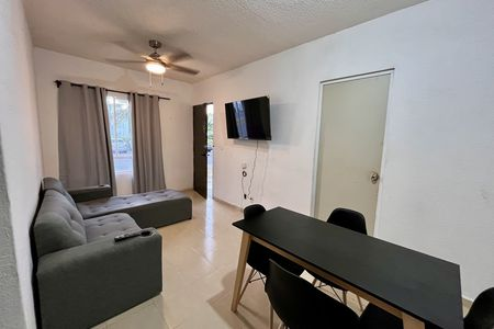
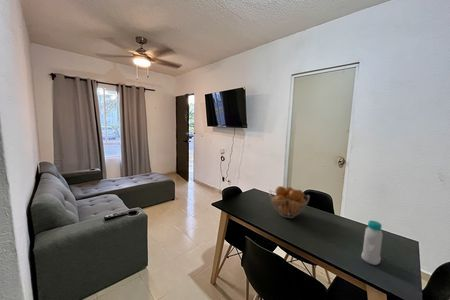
+ bottle [360,220,384,266]
+ fruit basket [268,185,311,219]
